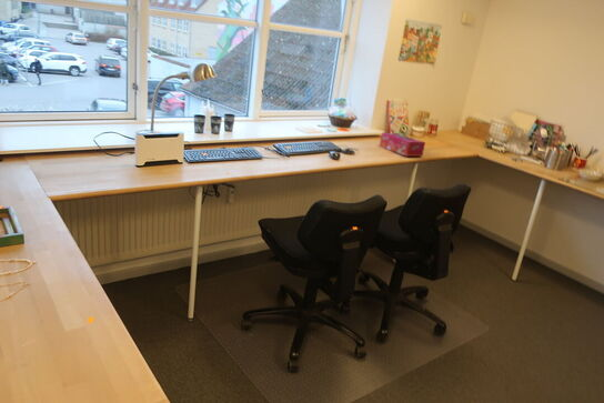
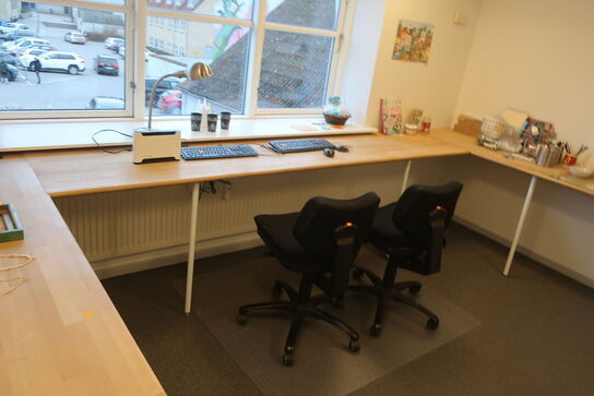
- tissue box [379,132,426,158]
